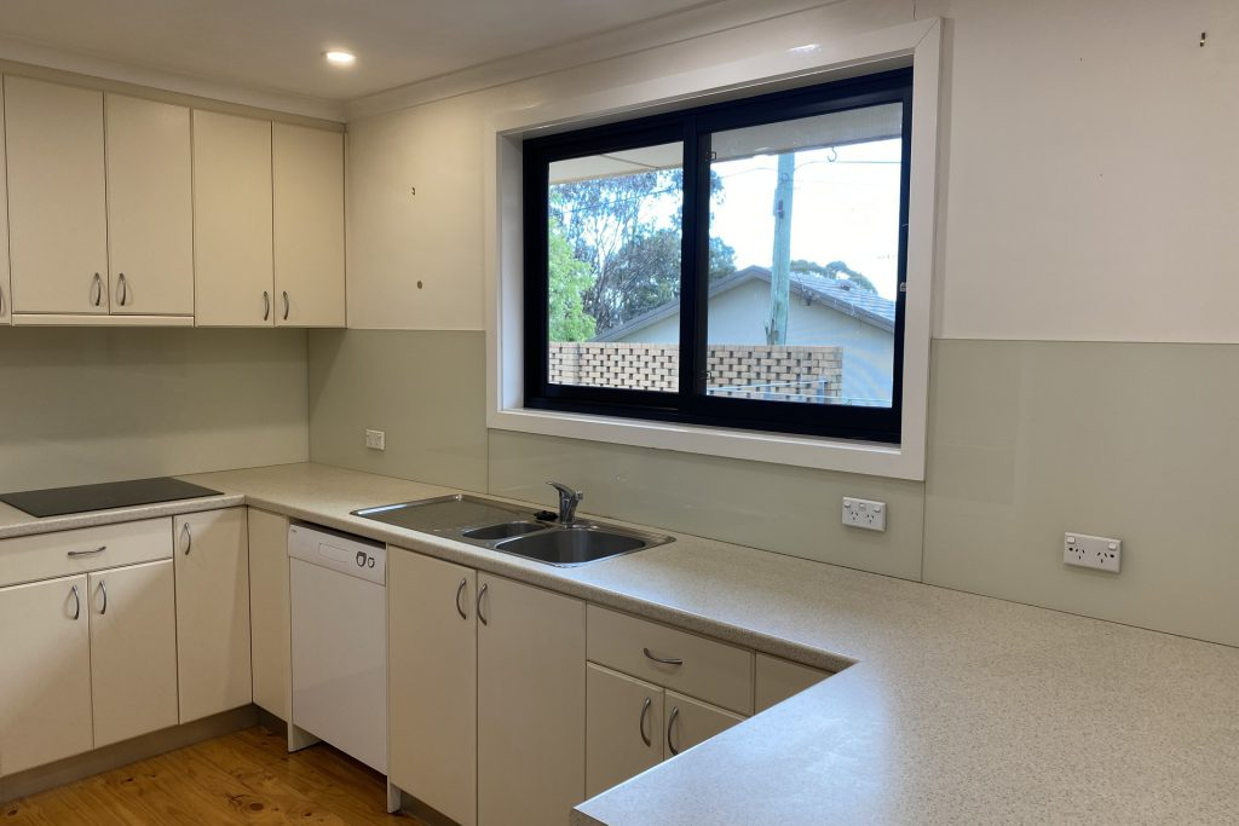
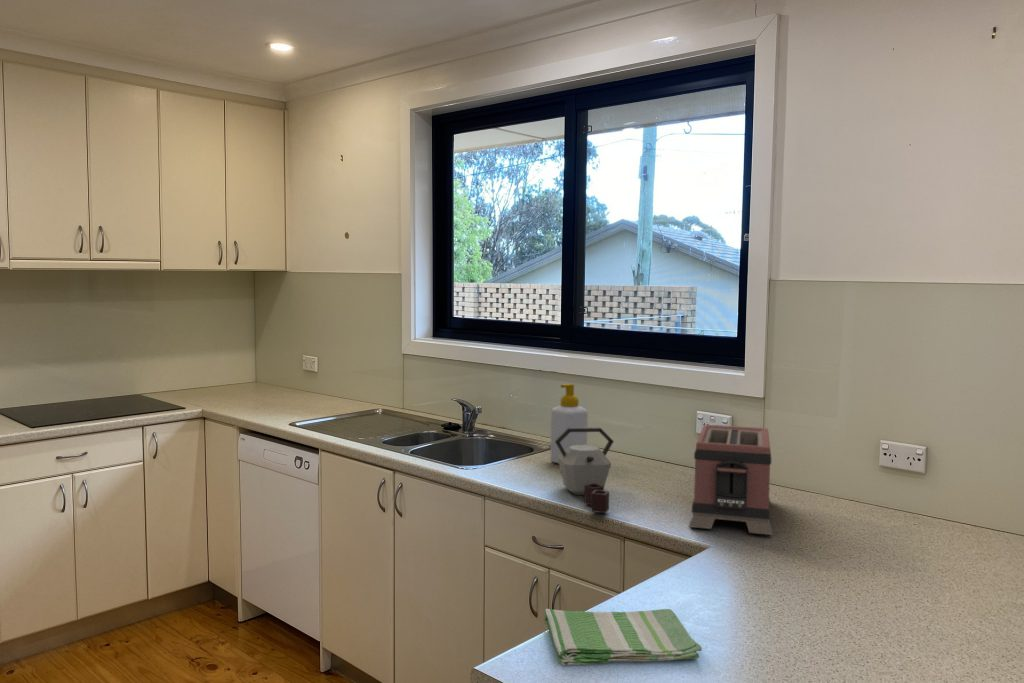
+ toaster [688,424,773,536]
+ dish towel [544,608,703,666]
+ kettle [555,427,615,514]
+ soap bottle [549,383,589,465]
